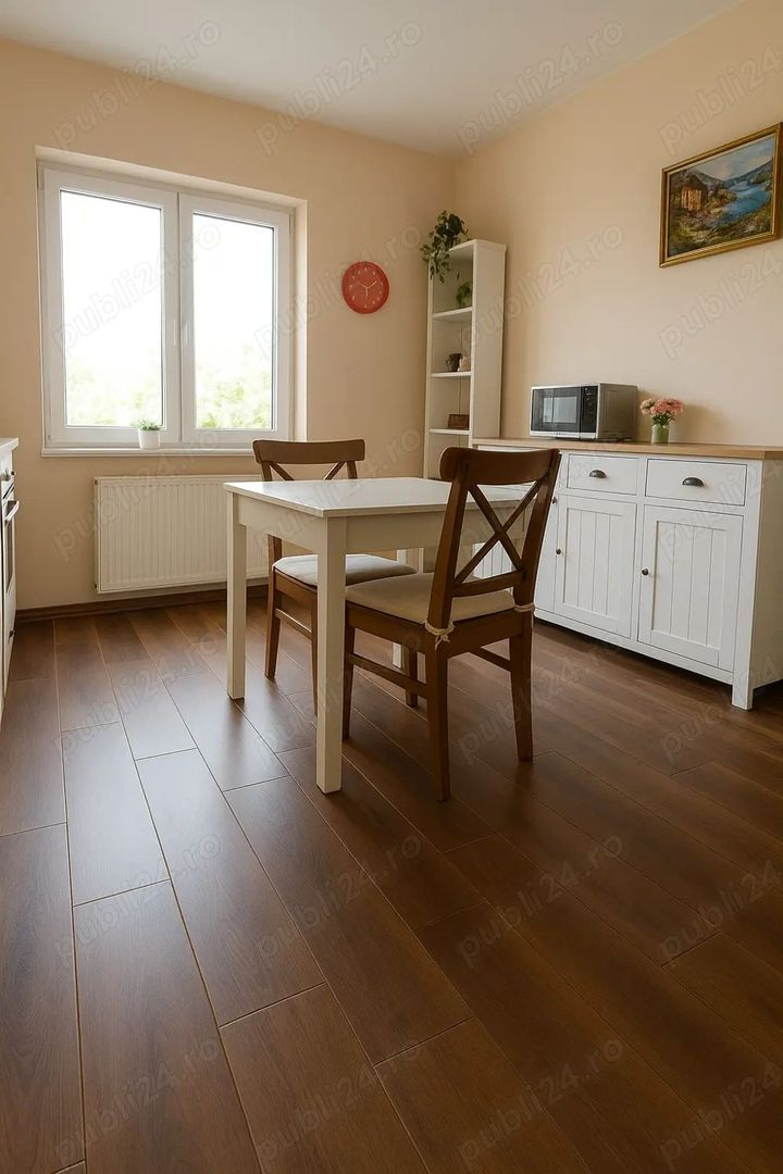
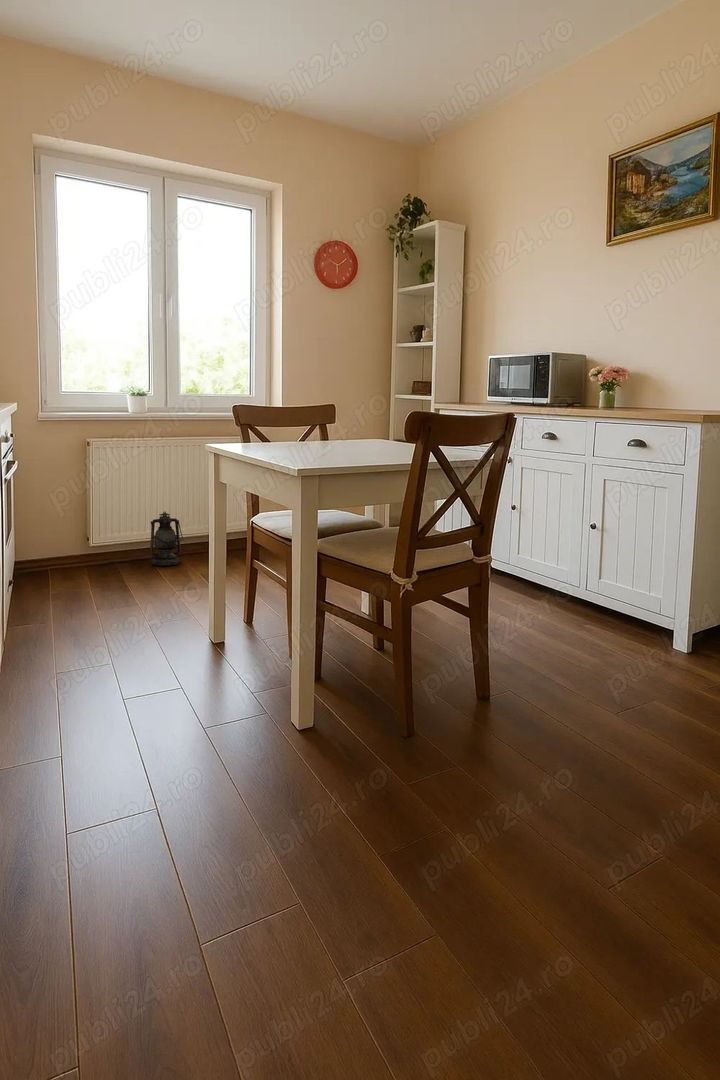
+ lantern [149,511,184,567]
